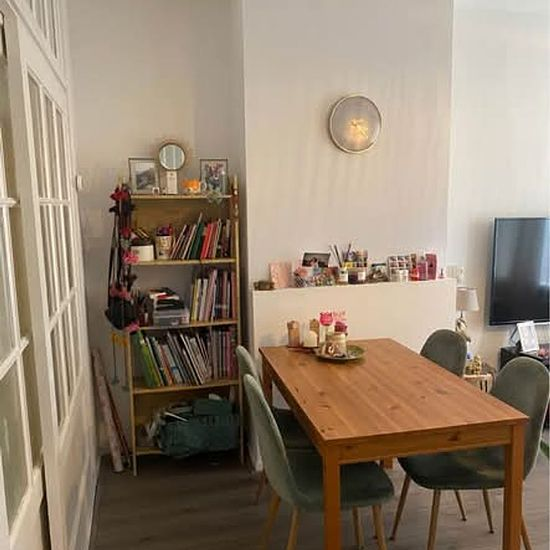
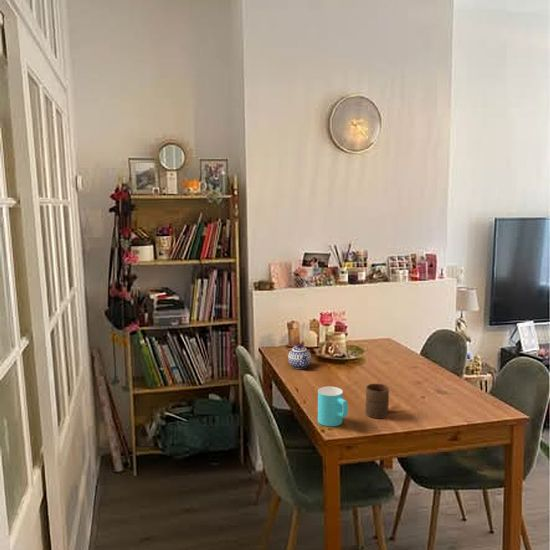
+ cup [317,386,349,427]
+ cup [364,383,390,419]
+ teapot [287,343,312,370]
